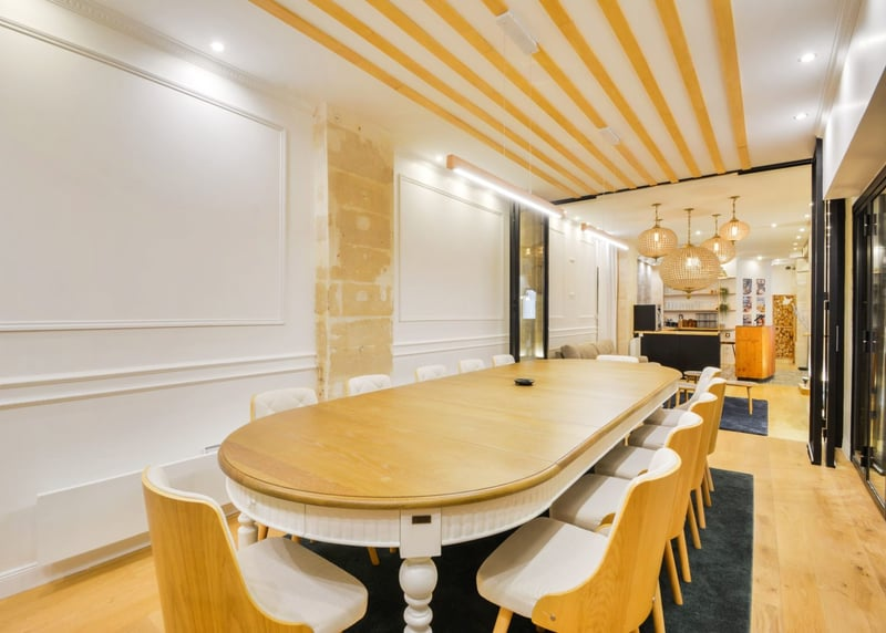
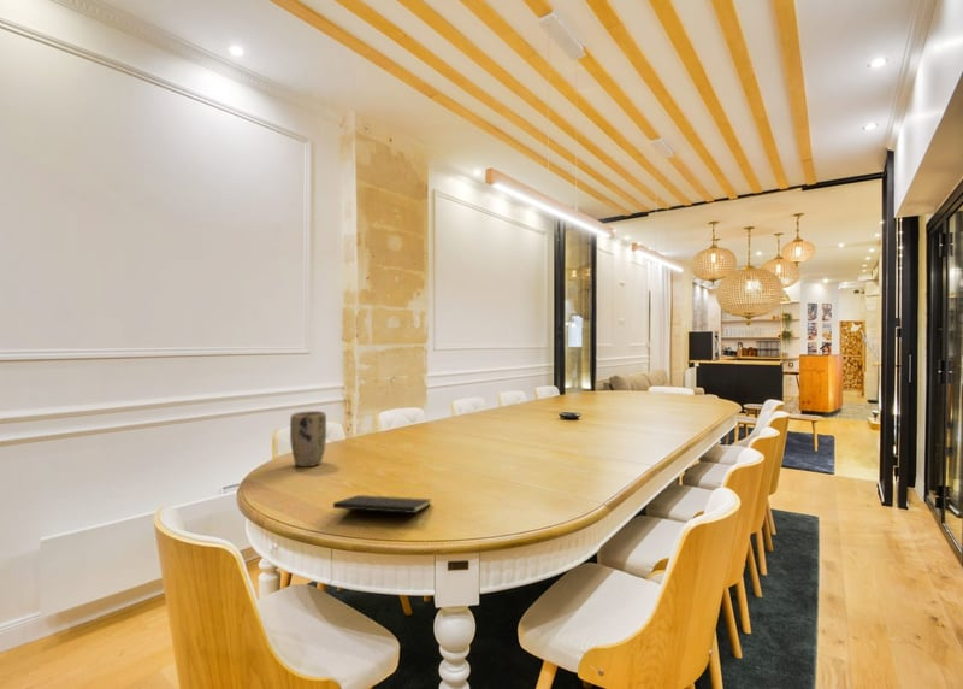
+ notepad [332,494,432,525]
+ plant pot [289,410,327,467]
